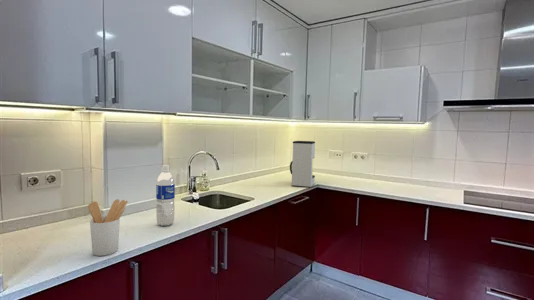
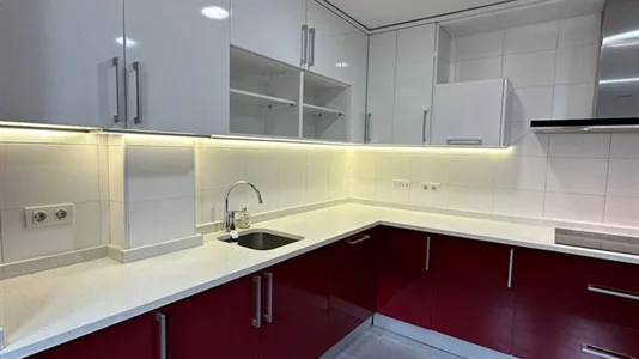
- water bottle [155,164,176,227]
- coffee maker [289,140,316,188]
- utensil holder [87,198,129,257]
